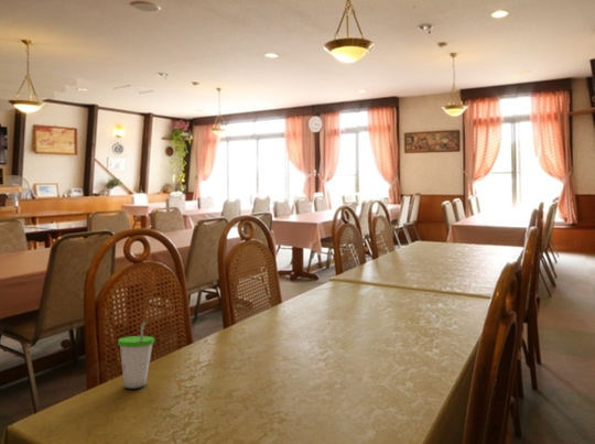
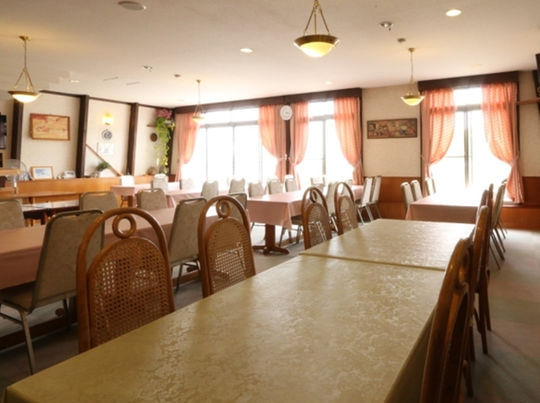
- cup [117,320,155,390]
